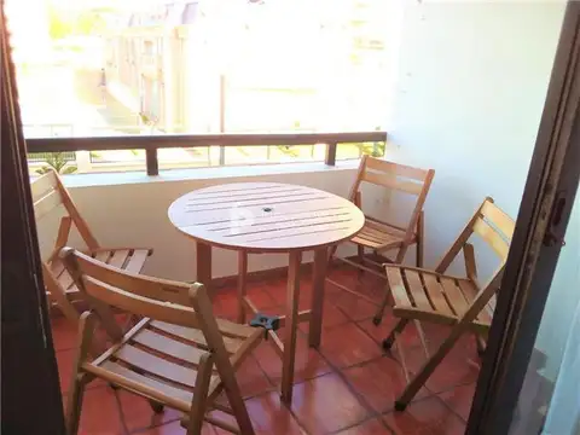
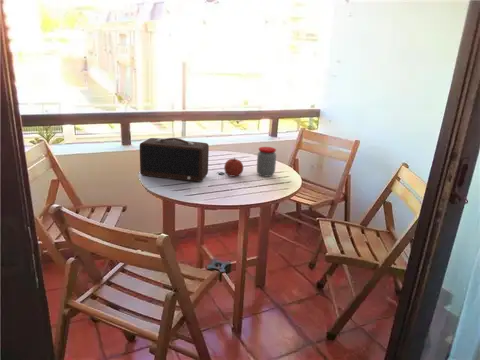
+ jar [256,146,277,177]
+ fruit [223,157,244,177]
+ speaker [139,137,210,182]
